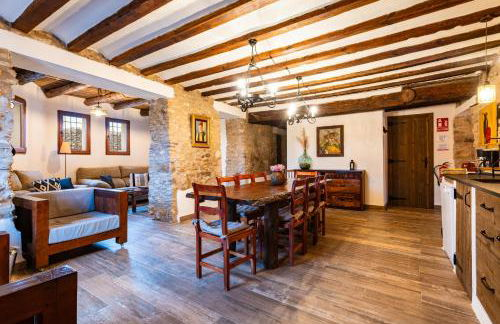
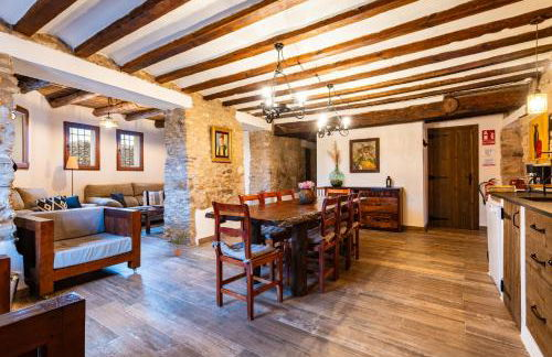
+ potted plant [160,227,192,257]
